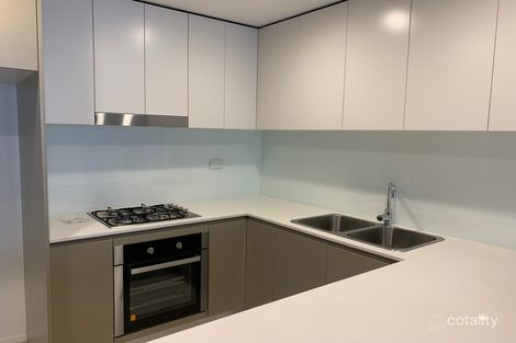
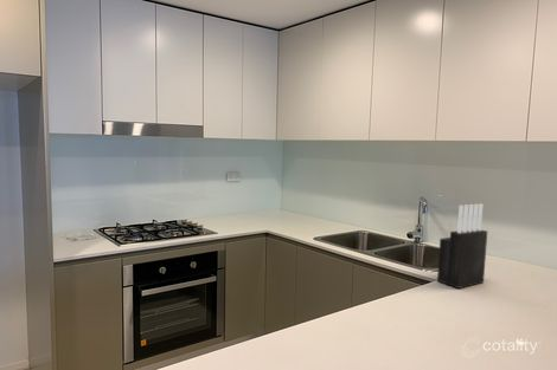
+ knife block [436,203,488,290]
